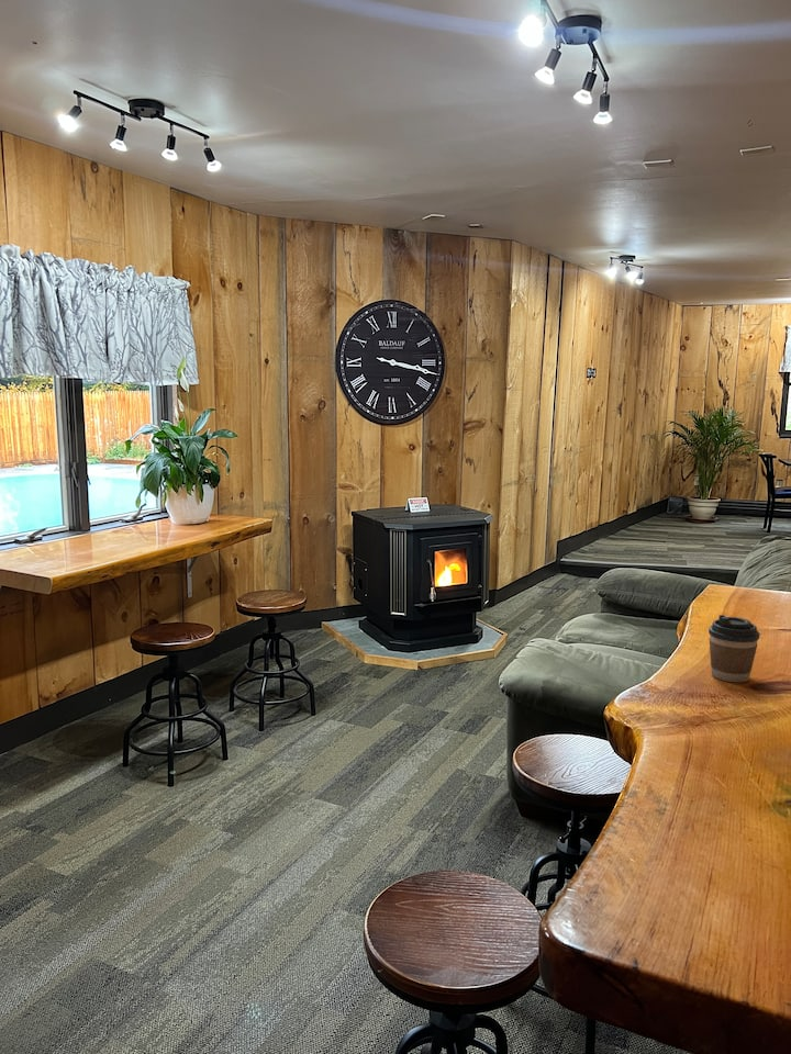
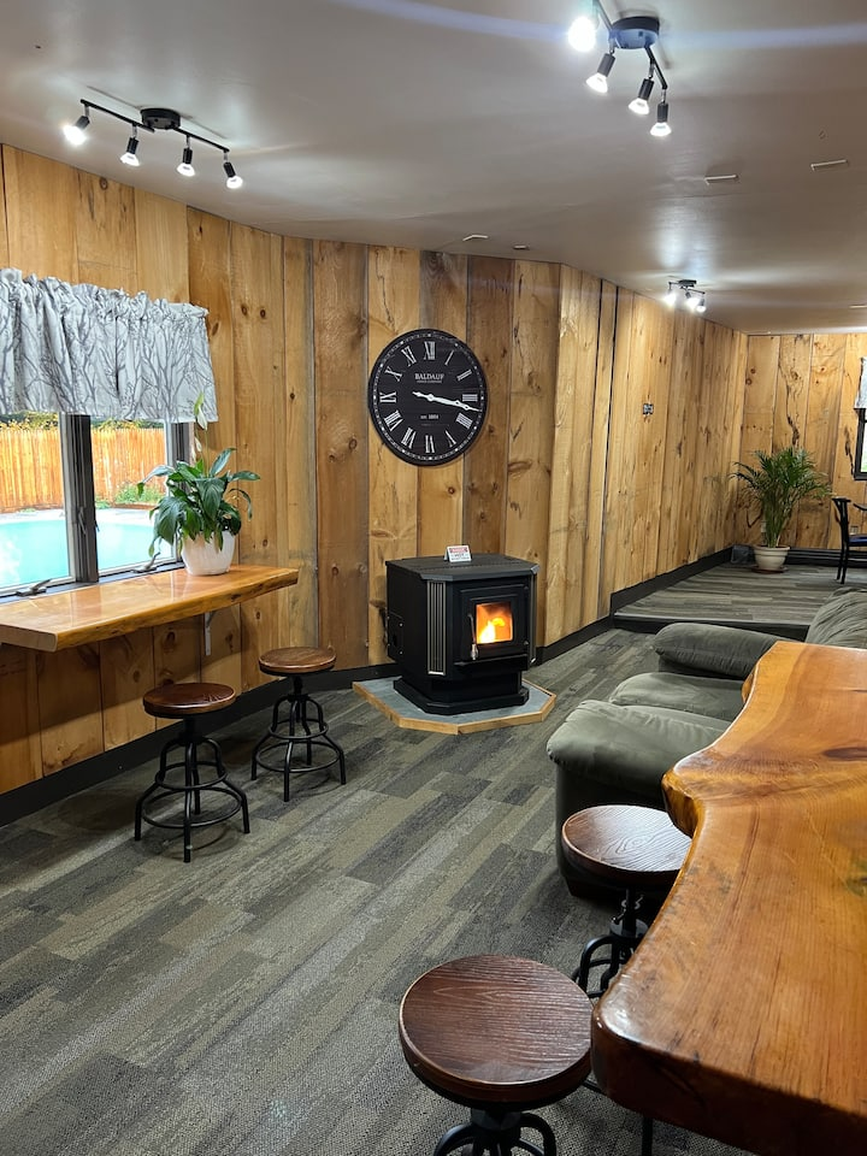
- coffee cup [708,614,761,683]
